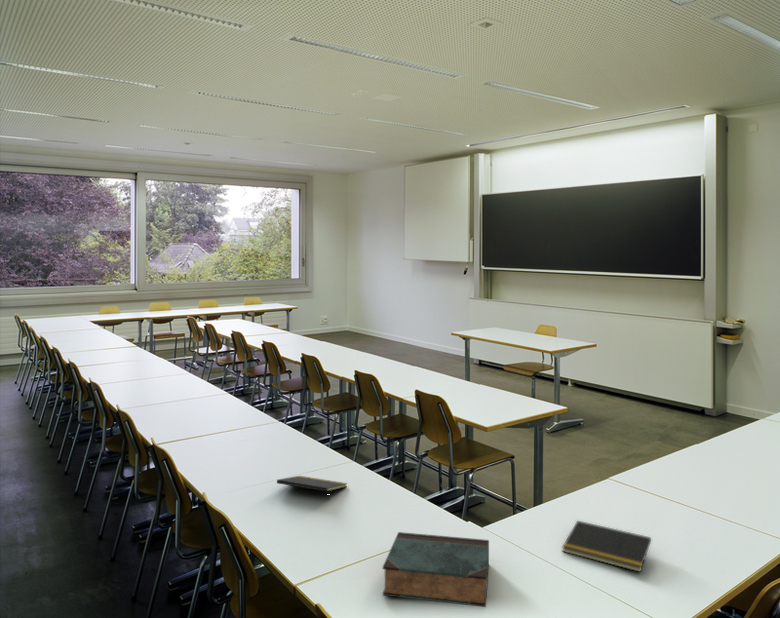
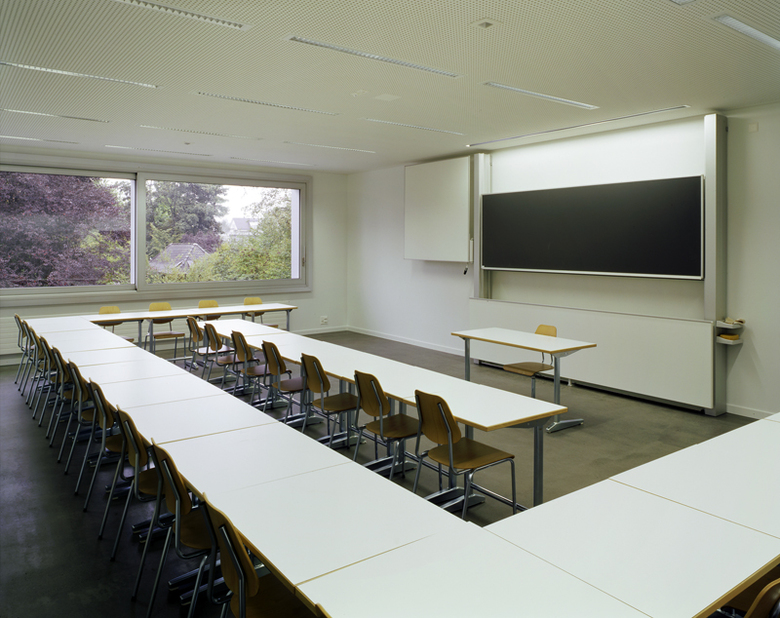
- book [382,531,490,608]
- notepad [561,519,652,573]
- notepad [276,475,348,500]
